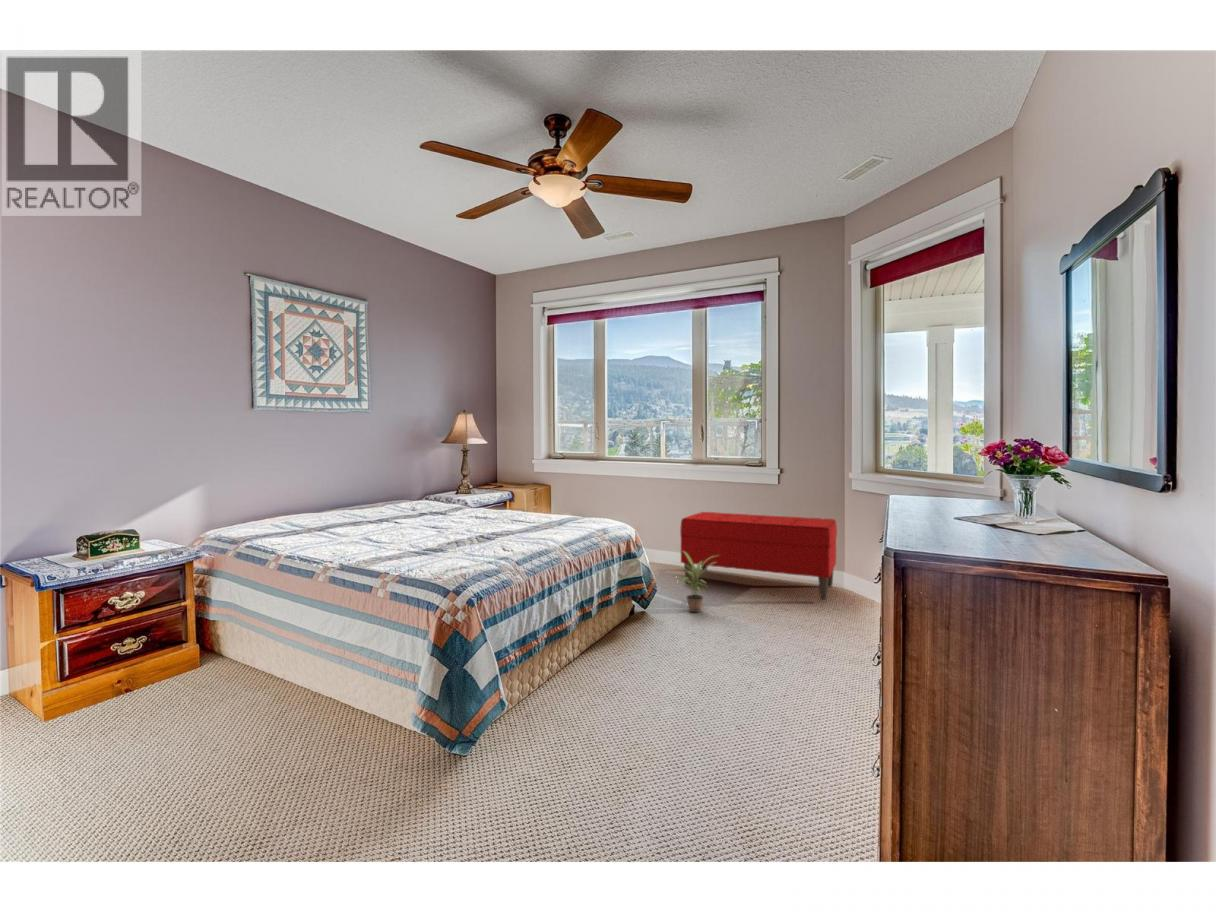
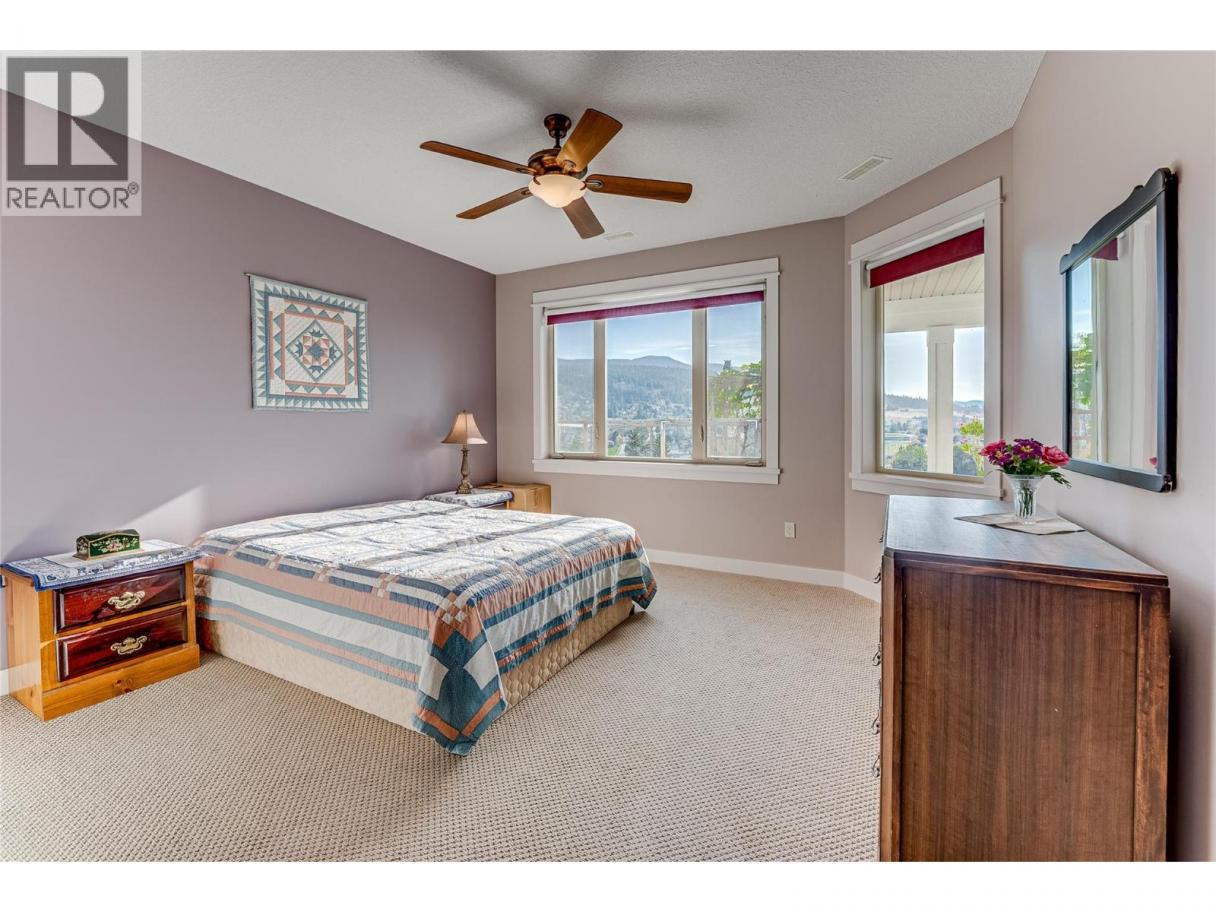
- bench [679,511,838,601]
- potted plant [676,551,719,613]
